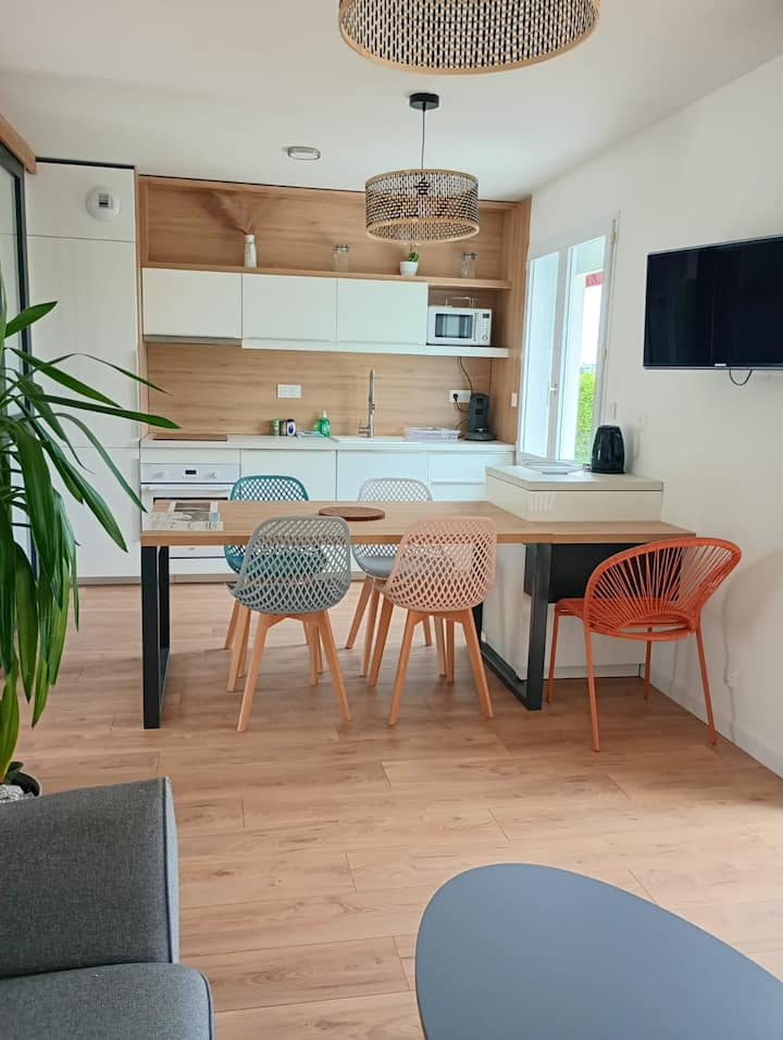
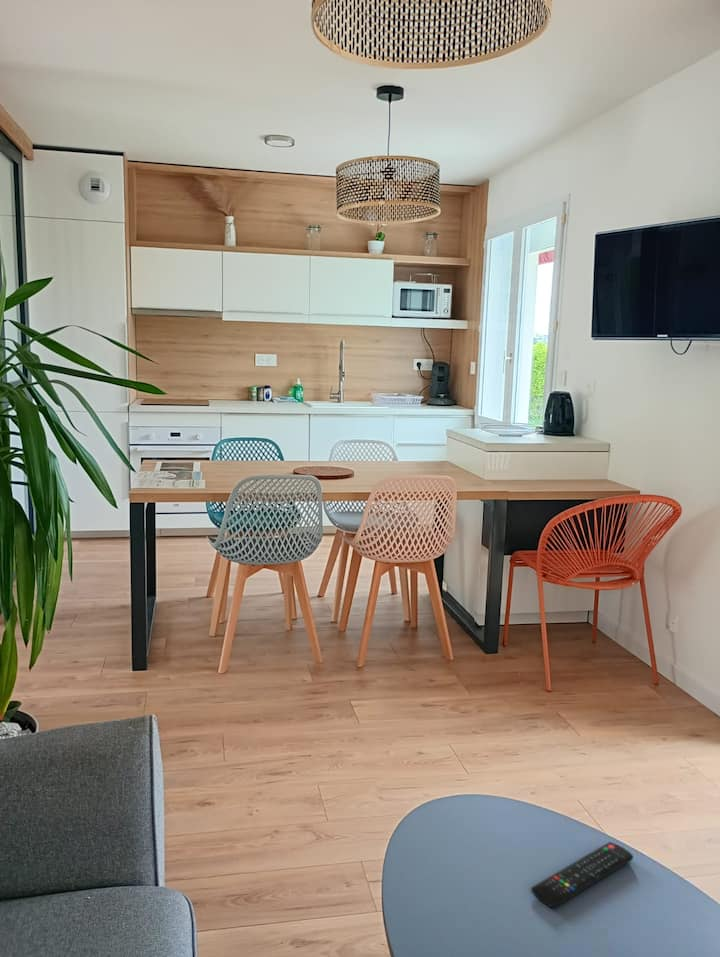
+ remote control [530,841,634,908]
